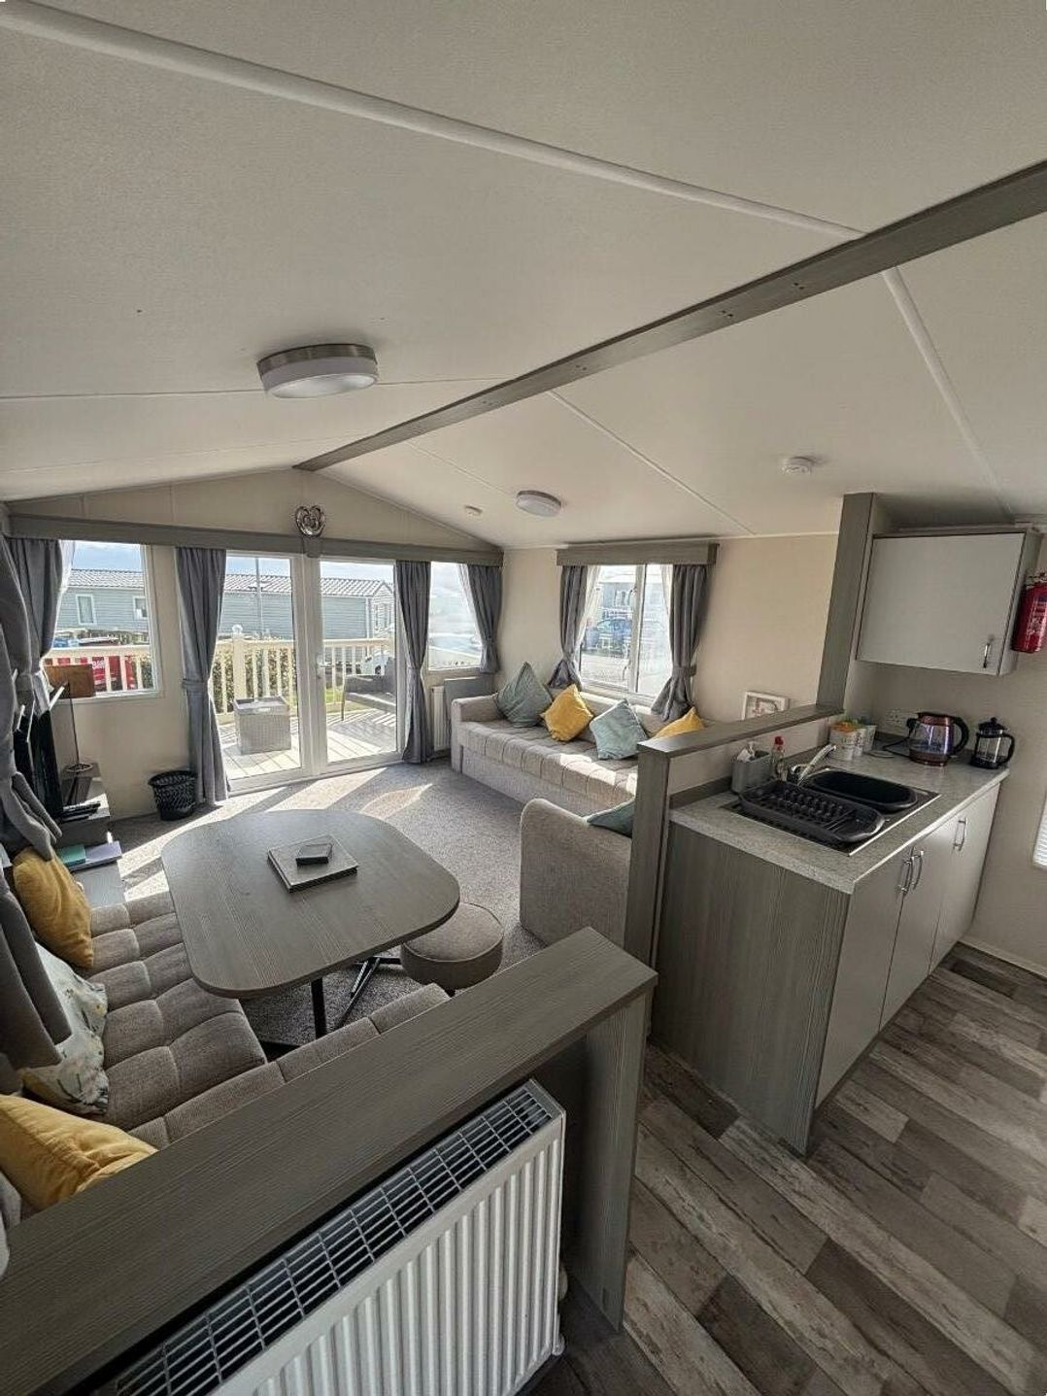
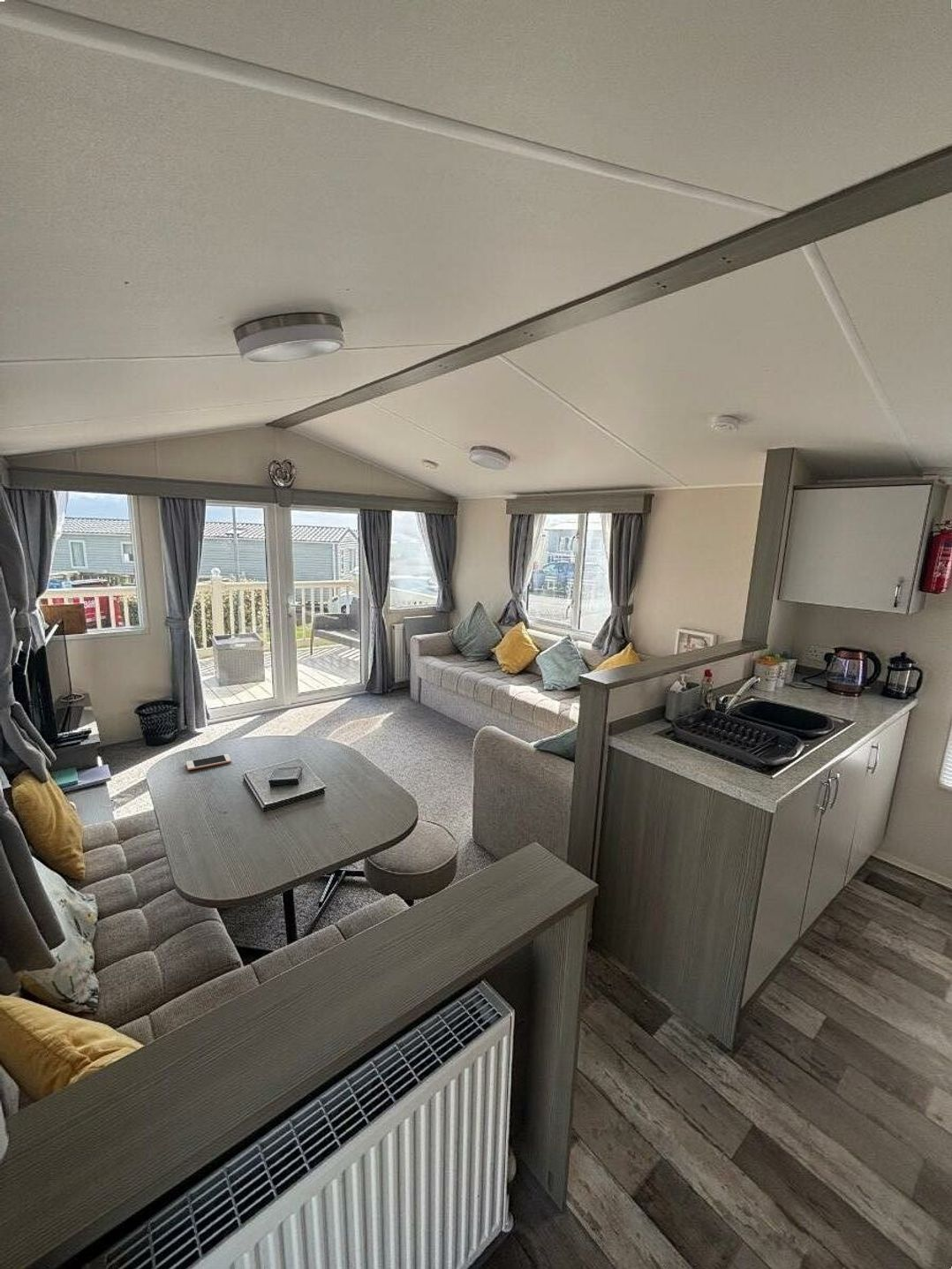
+ cell phone [185,753,232,771]
